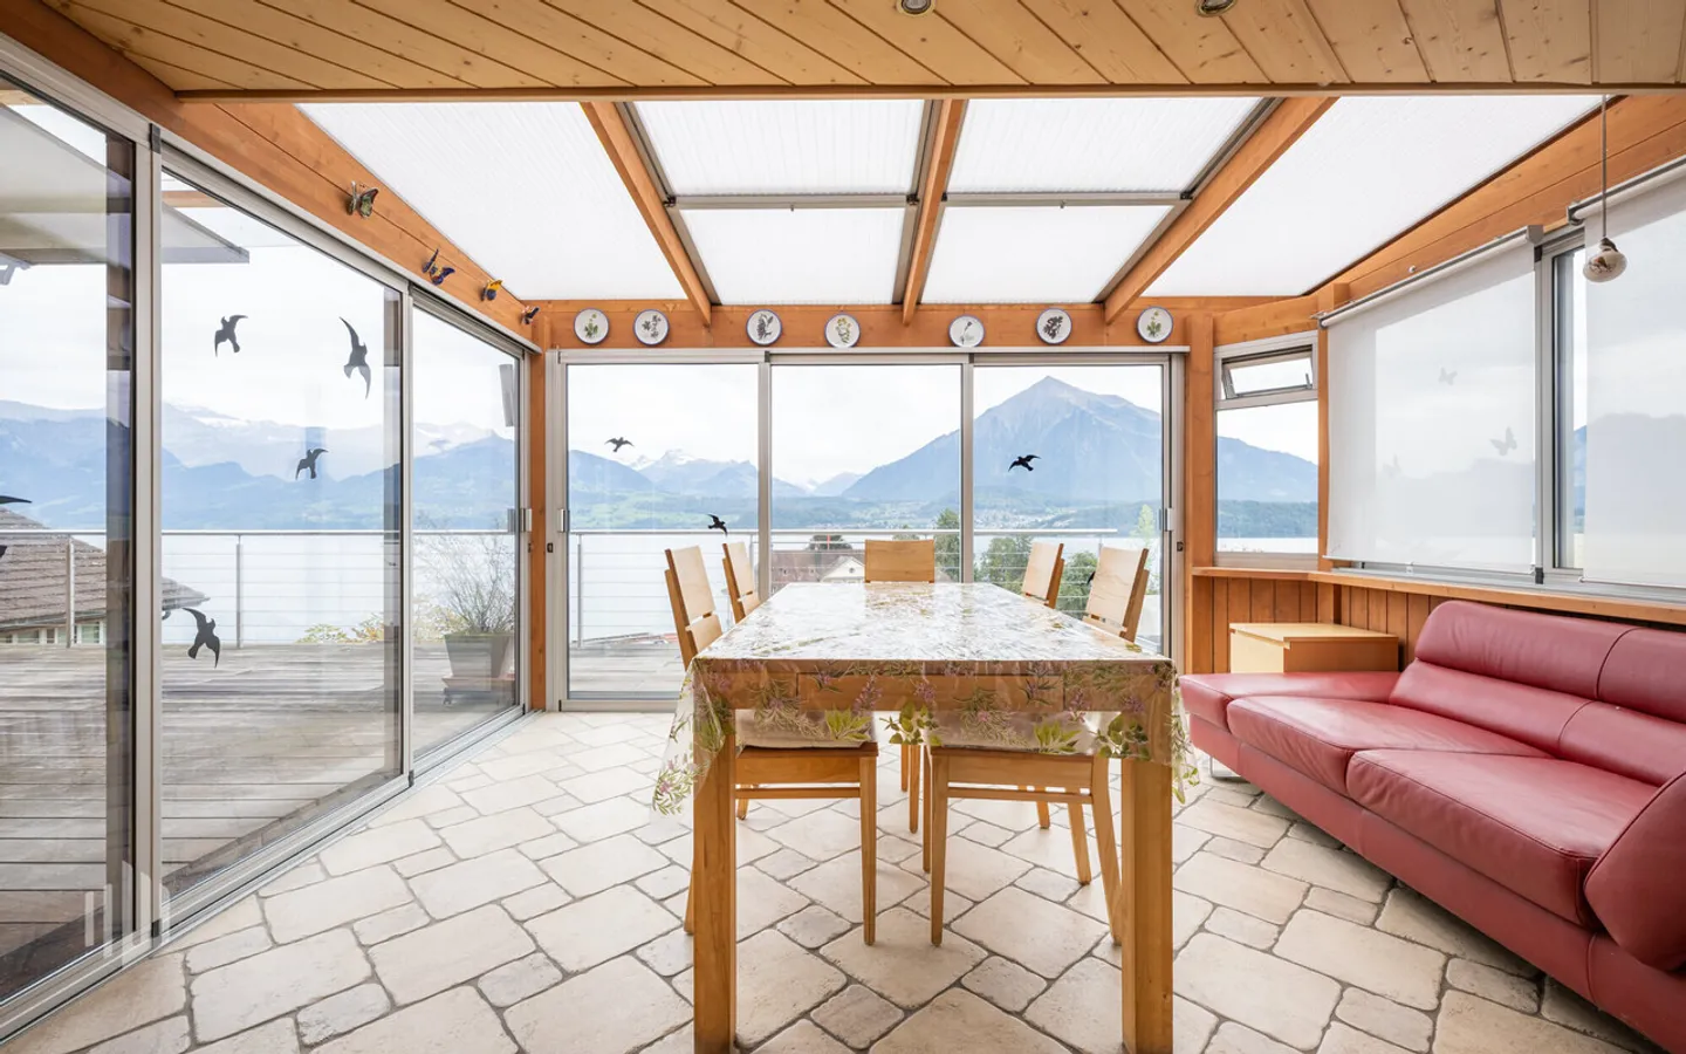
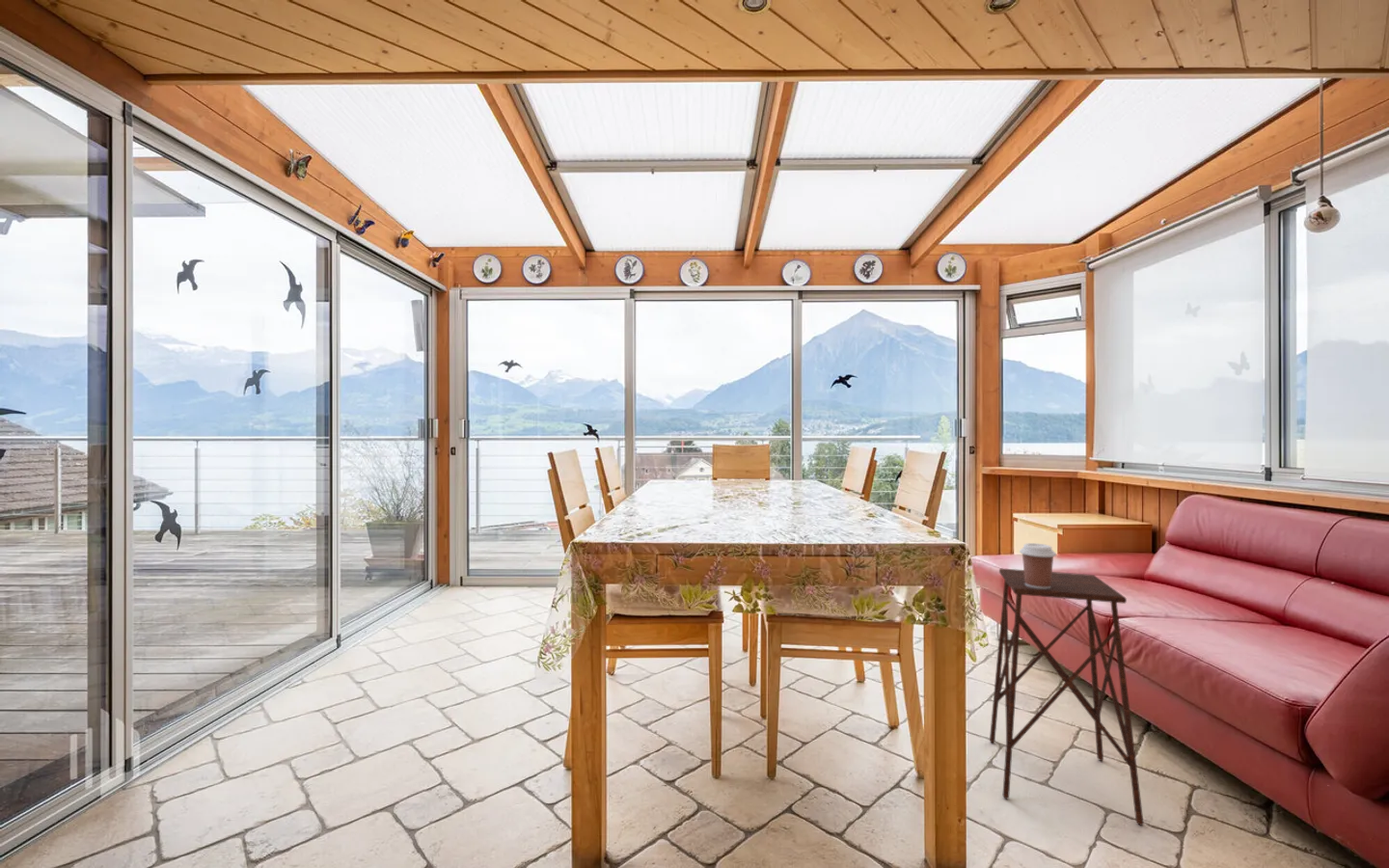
+ coffee cup [1019,542,1057,589]
+ side table [989,567,1145,827]
